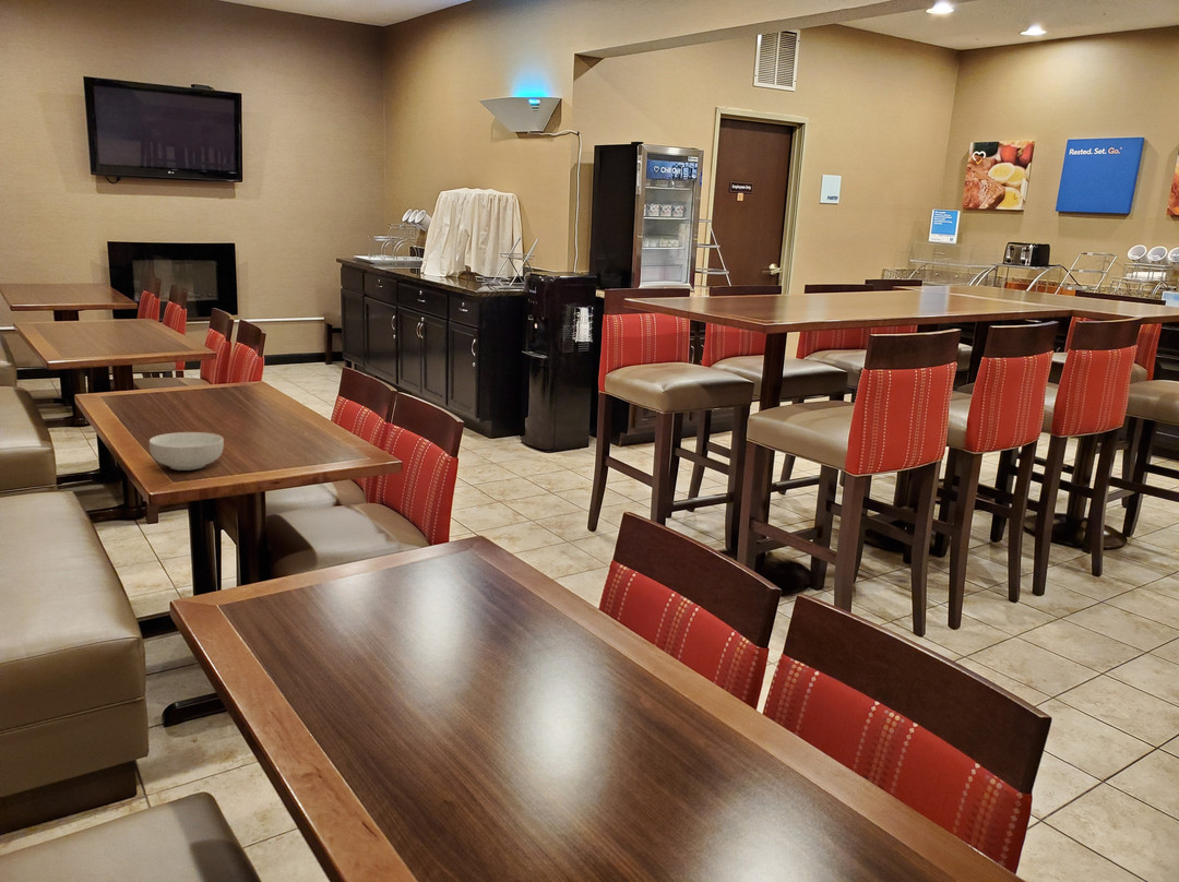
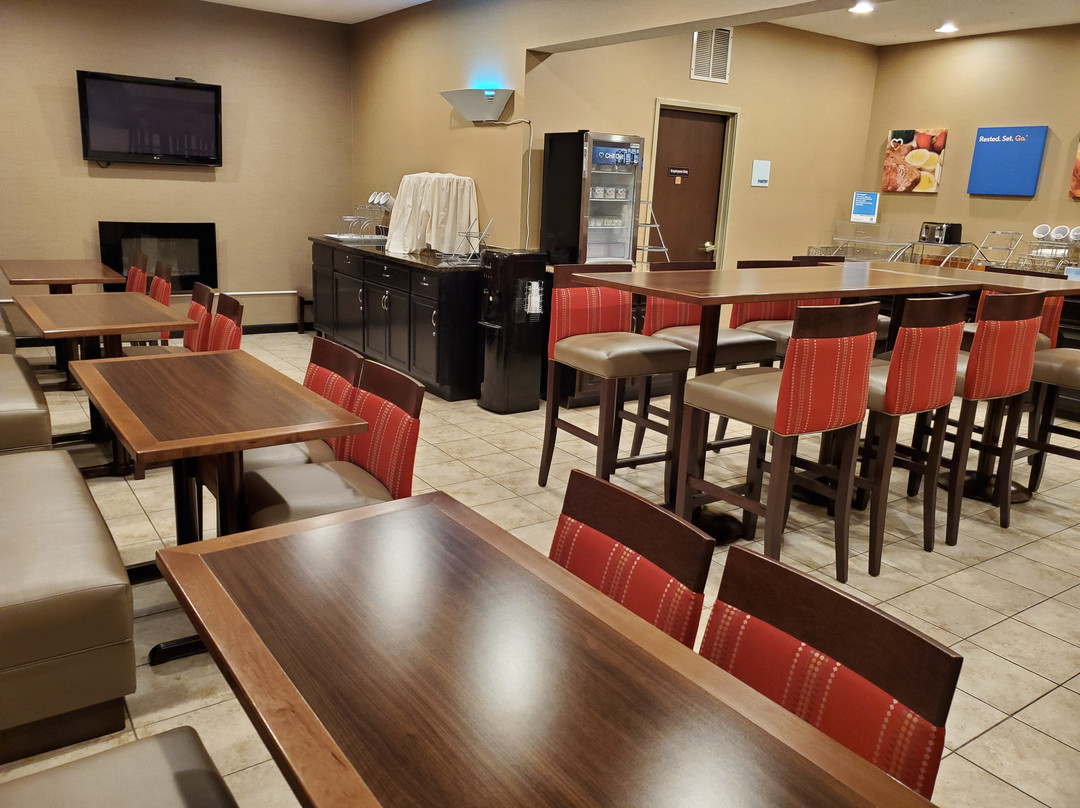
- cereal bowl [148,431,225,472]
